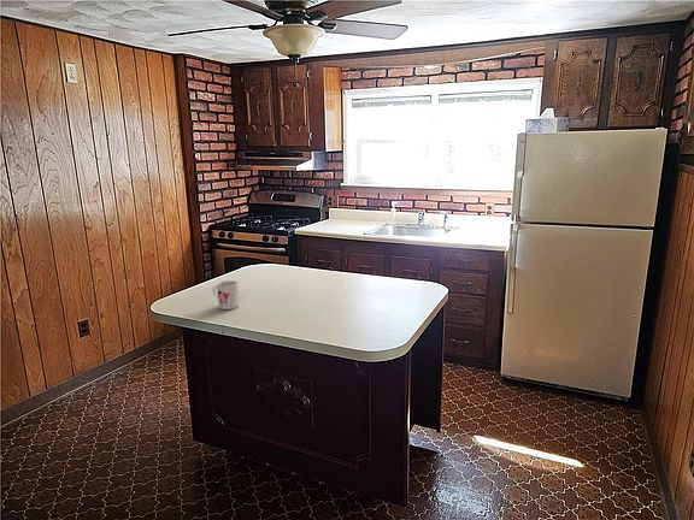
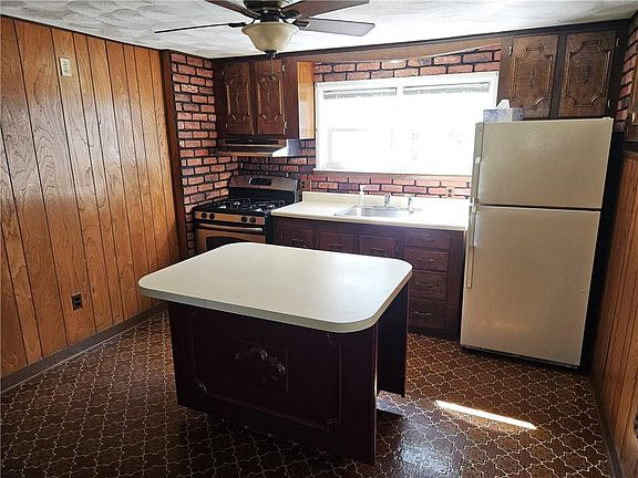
- mug [212,279,240,311]
